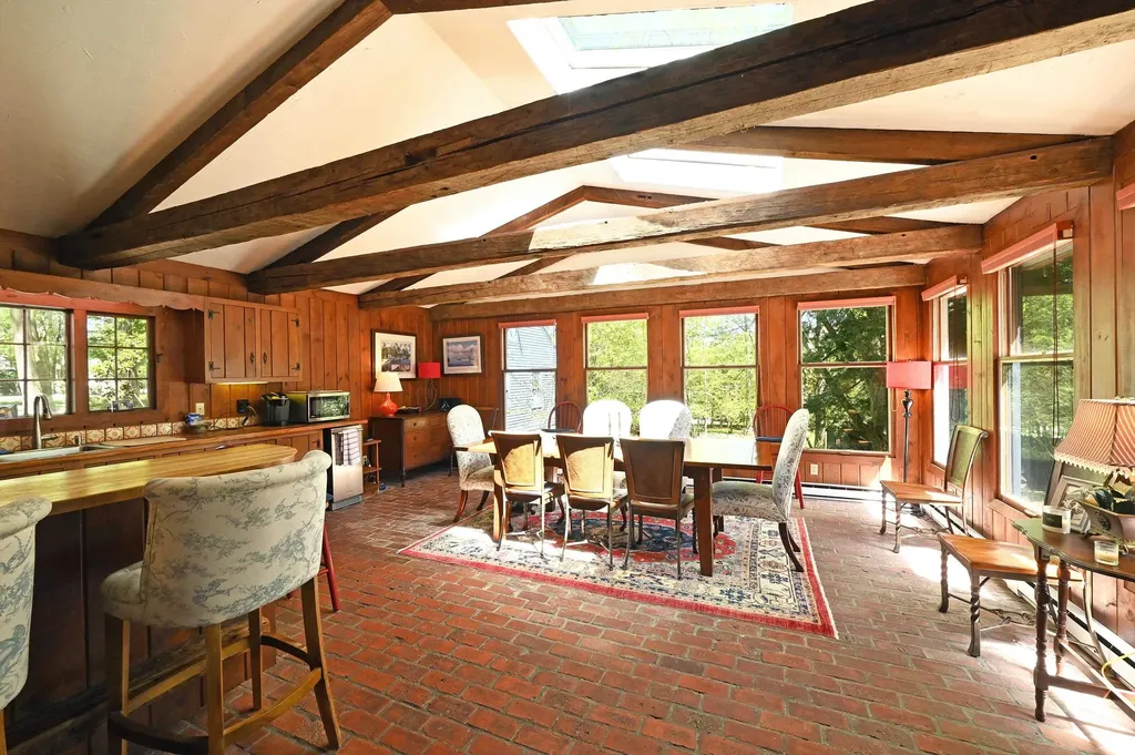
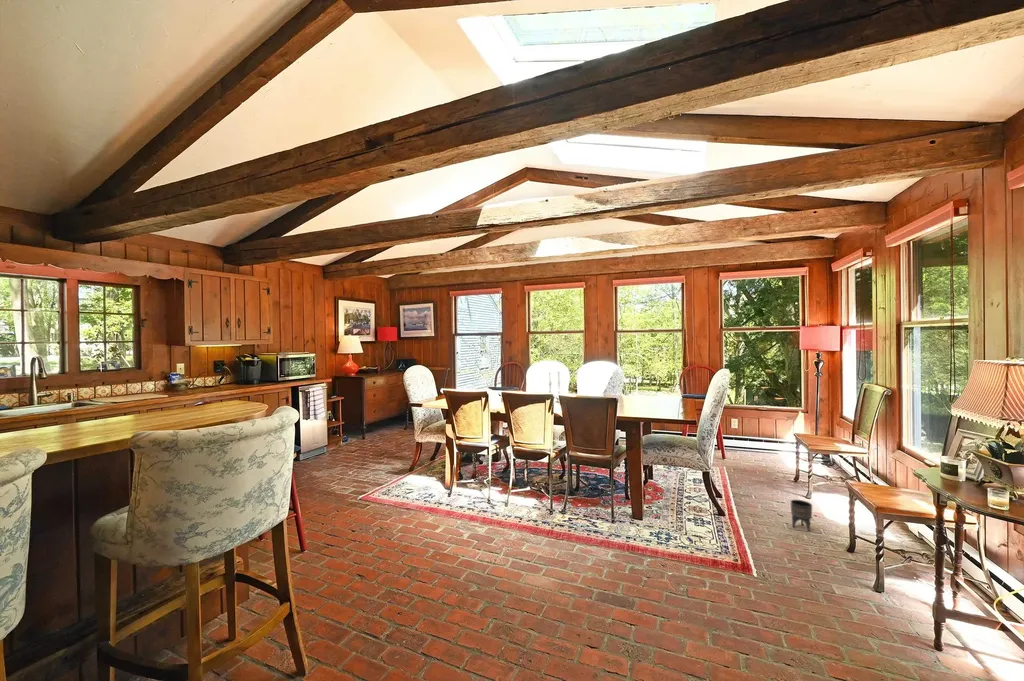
+ planter [789,499,813,532]
